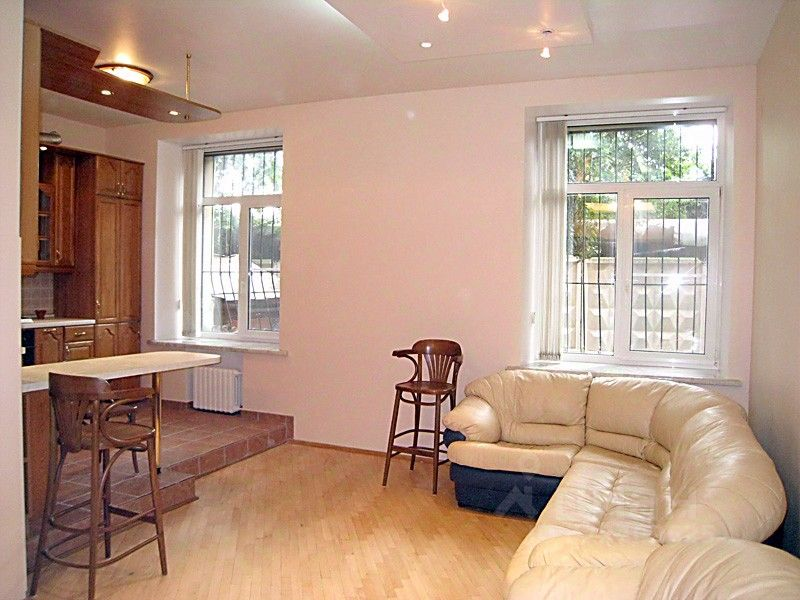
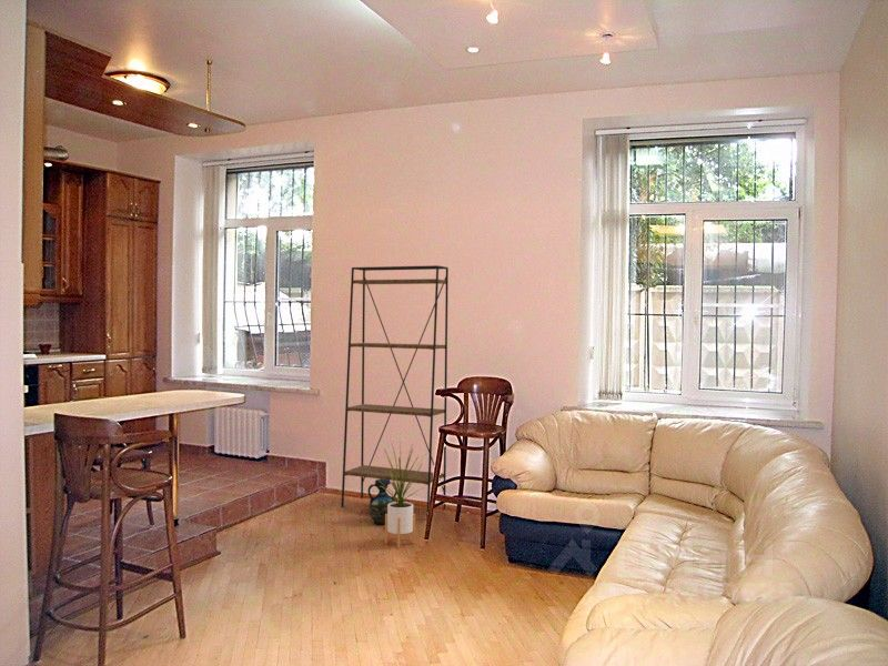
+ house plant [374,440,427,549]
+ vase [366,478,397,525]
+ shelving unit [340,264,450,519]
